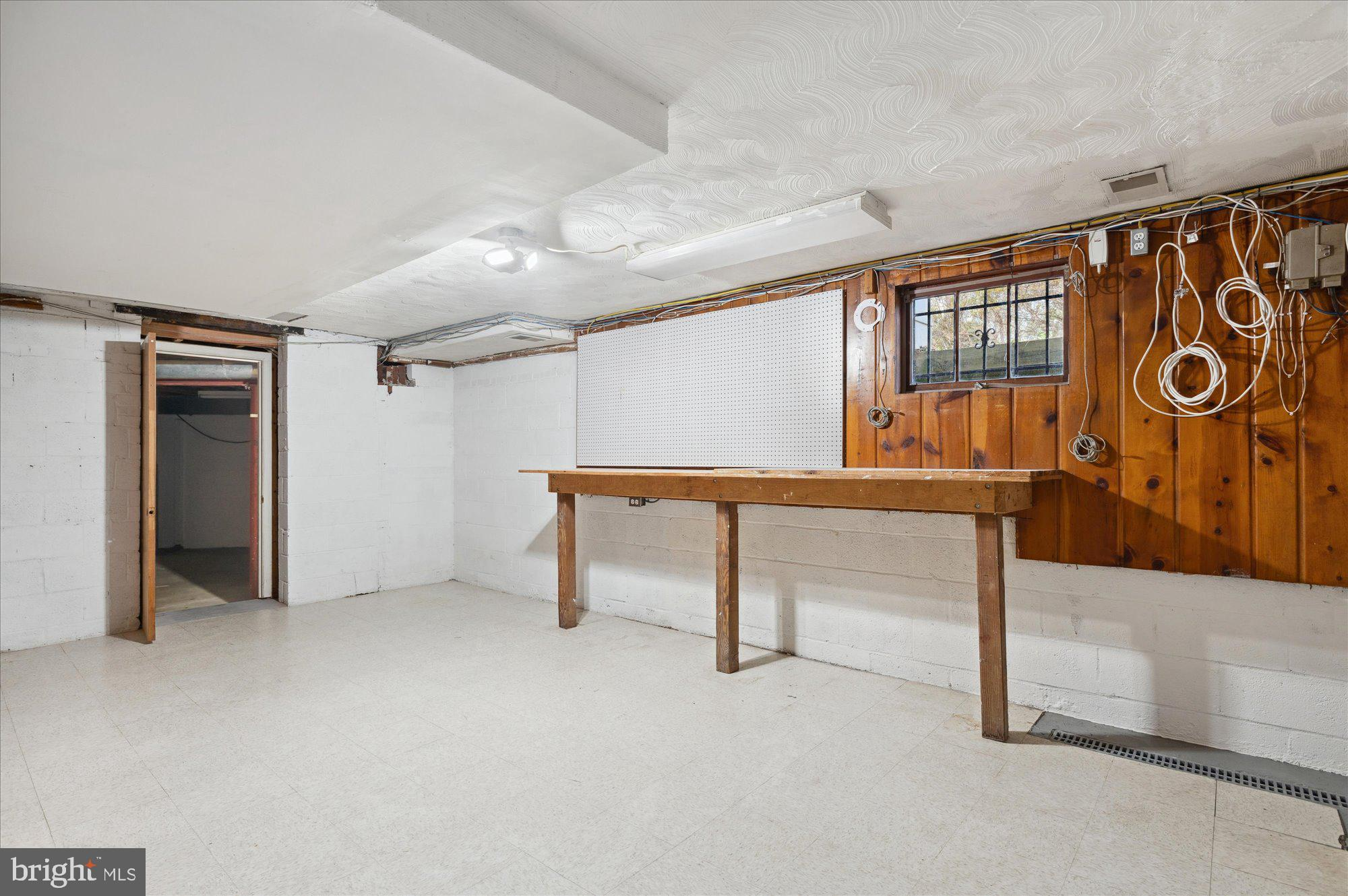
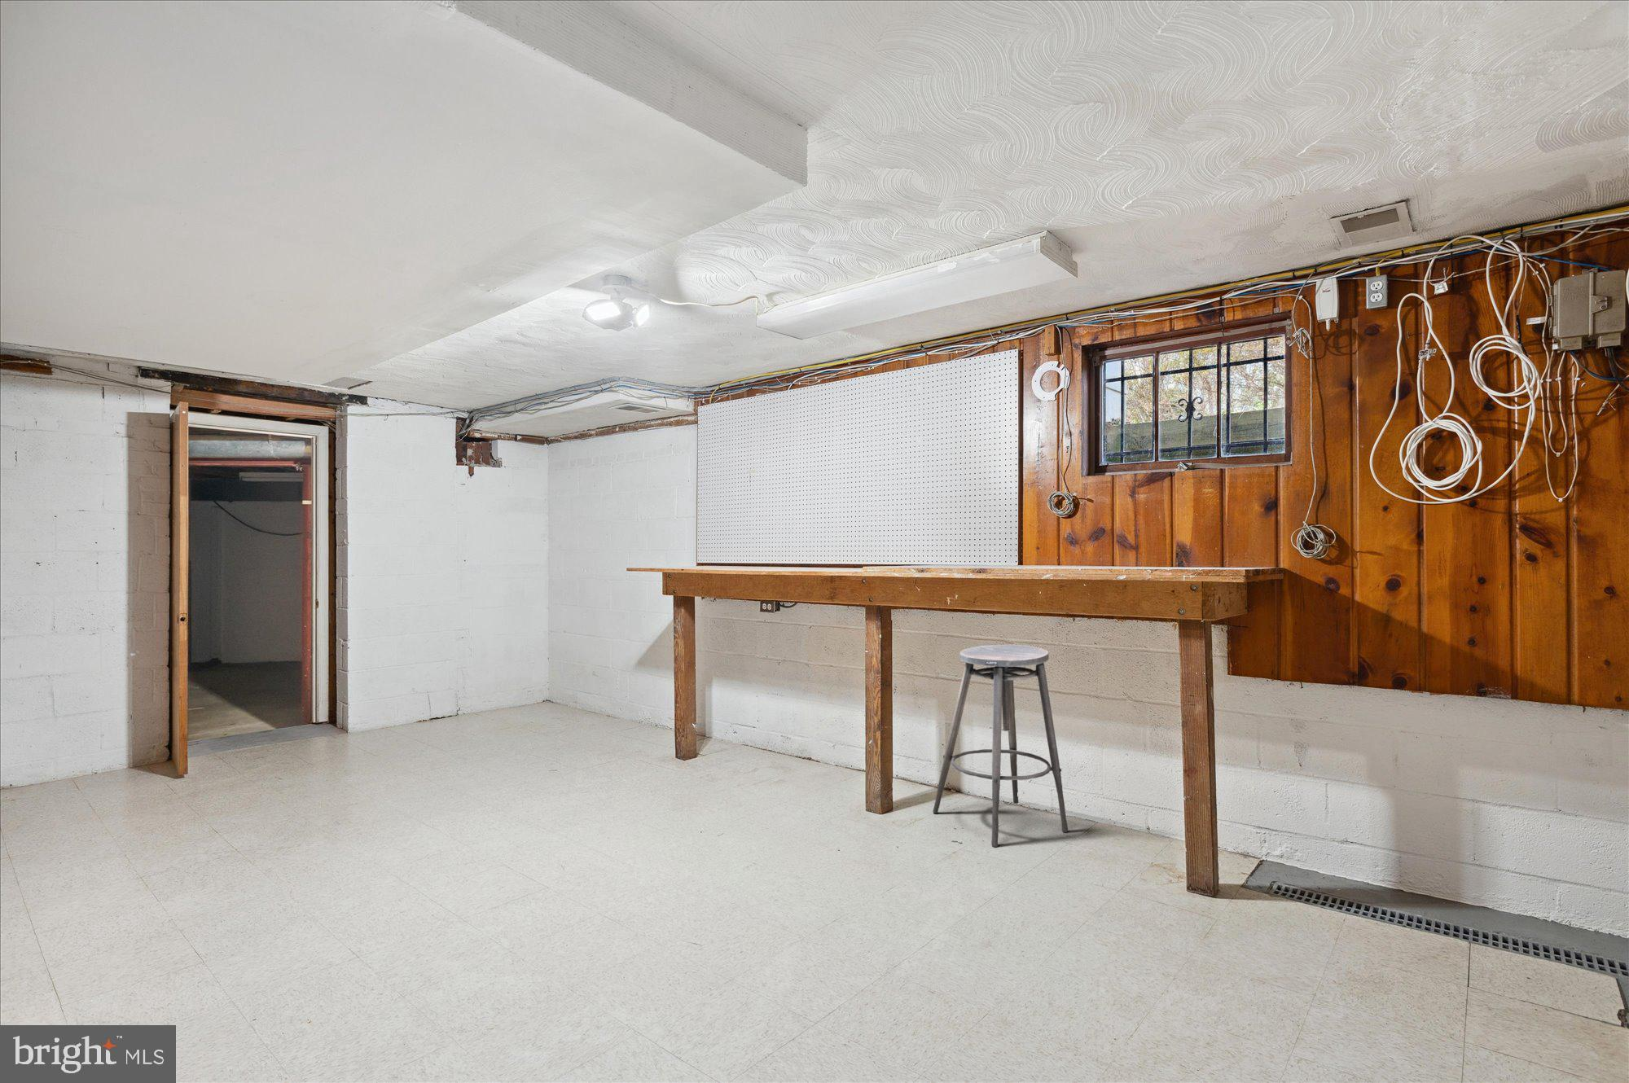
+ stool [932,643,1068,847]
